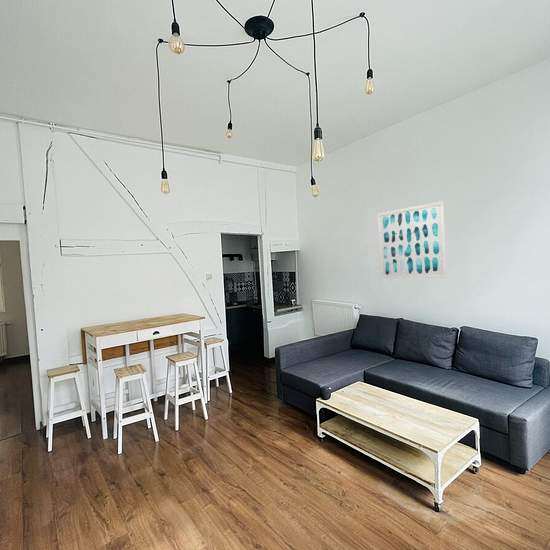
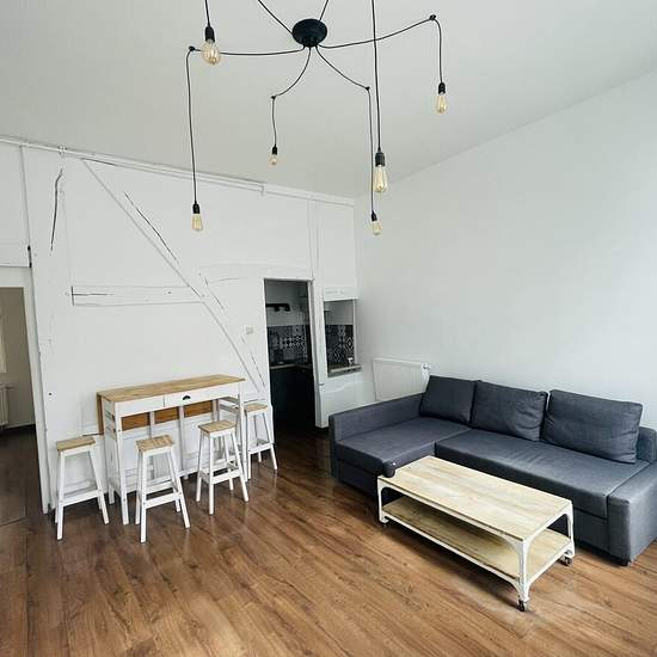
- wall art [376,200,448,280]
